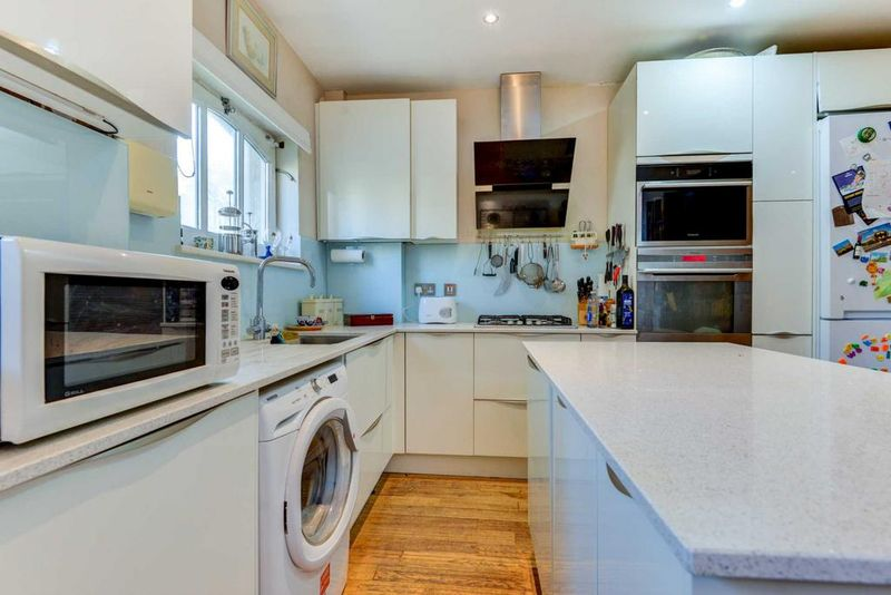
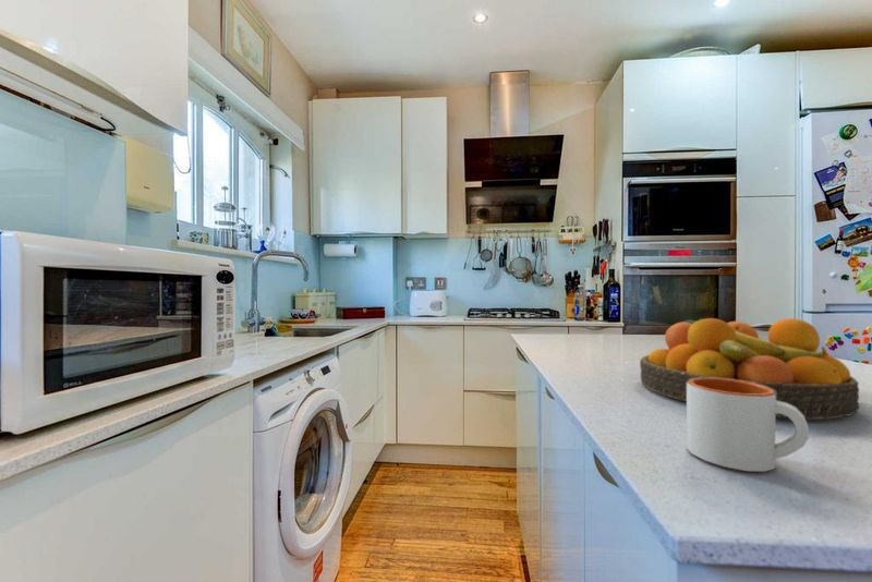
+ fruit bowl [639,317,860,421]
+ mug [686,377,810,473]
